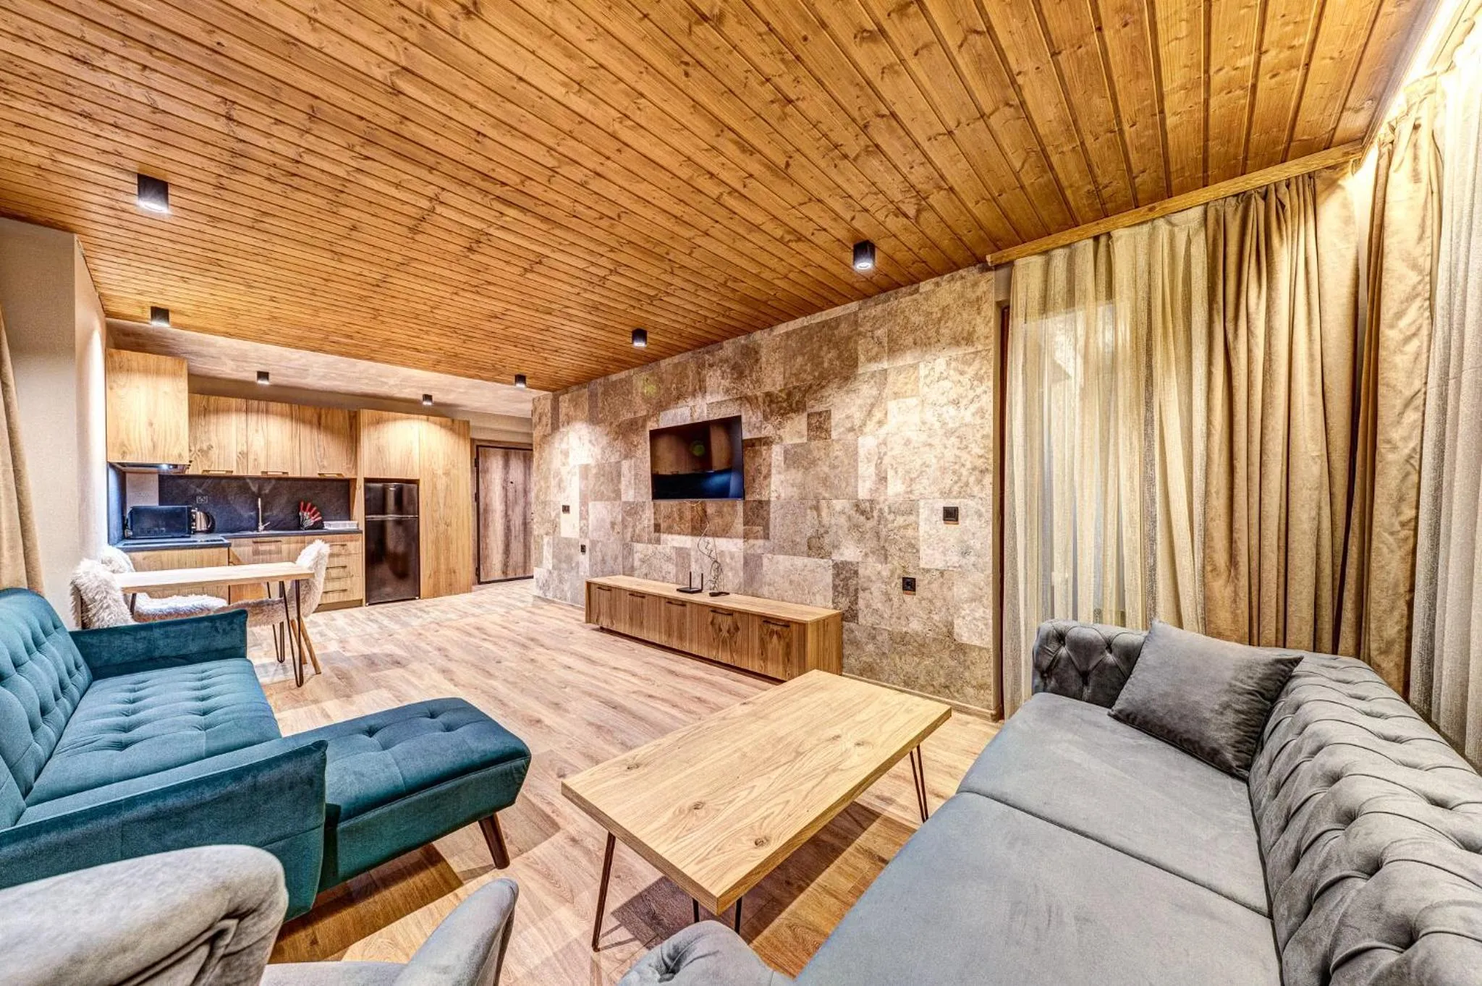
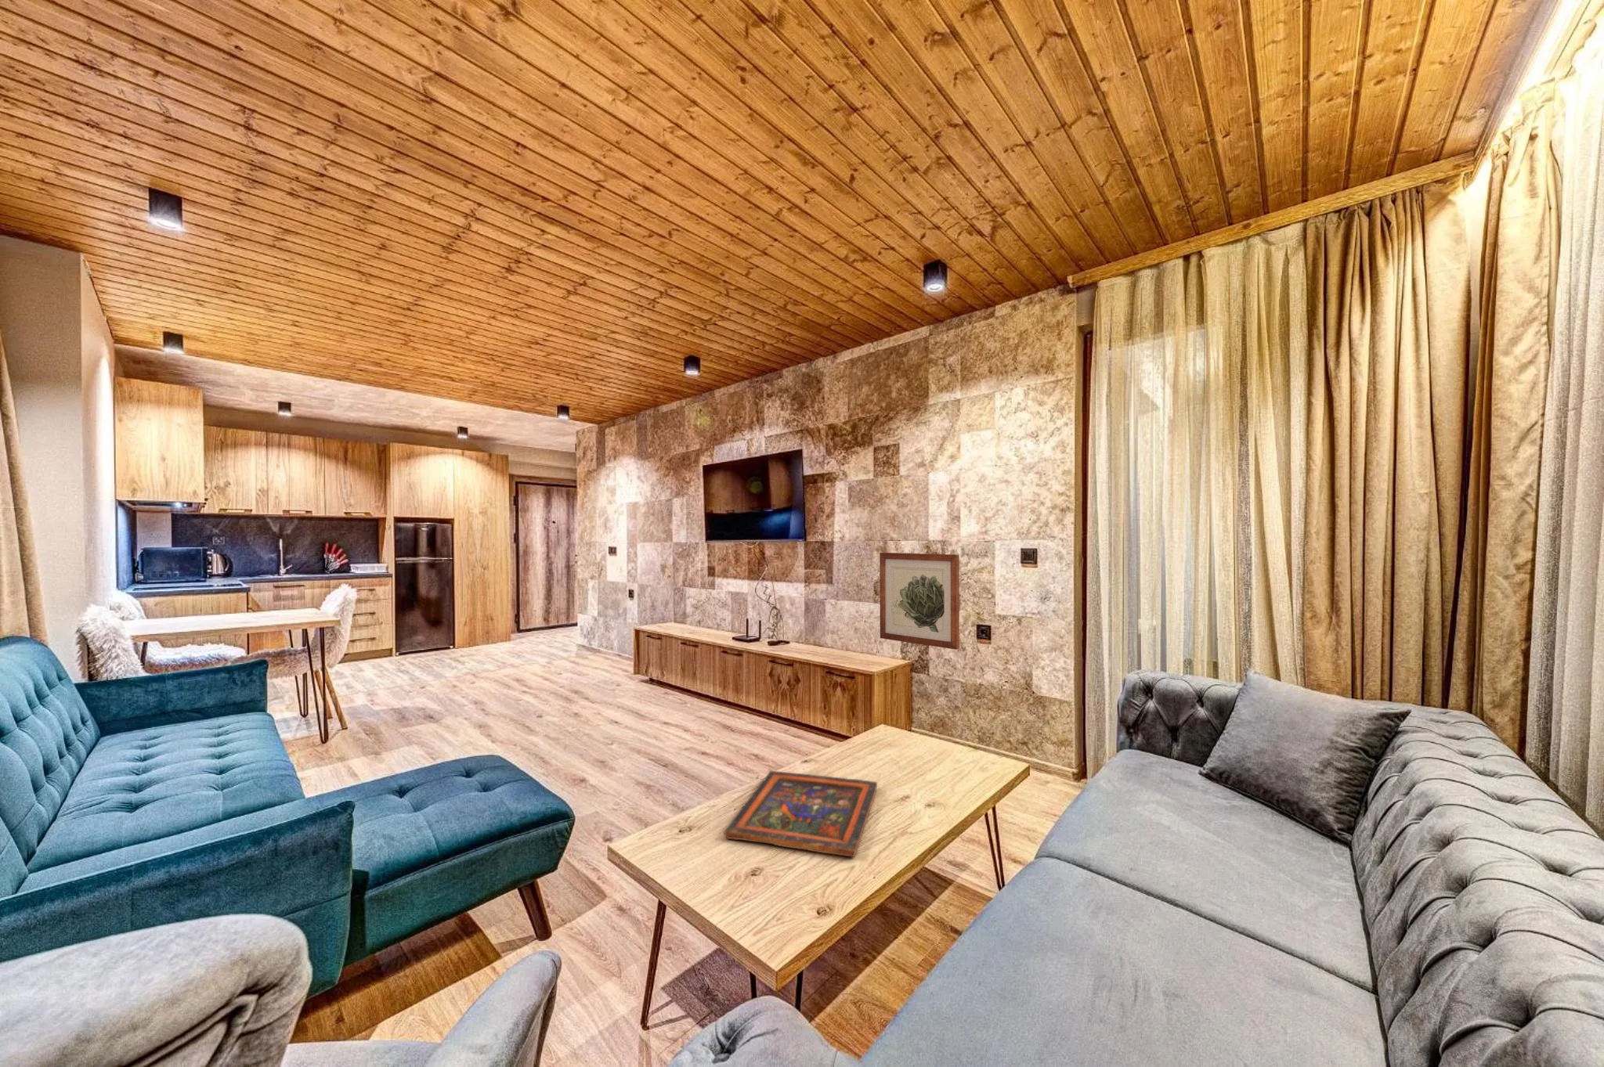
+ painted panel [723,770,878,857]
+ wall art [879,551,960,650]
